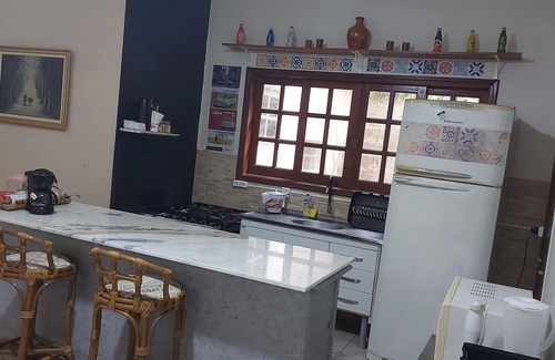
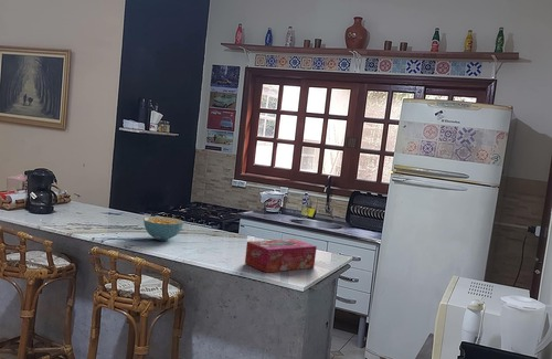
+ tissue box [244,237,318,274]
+ cereal bowl [142,215,184,242]
